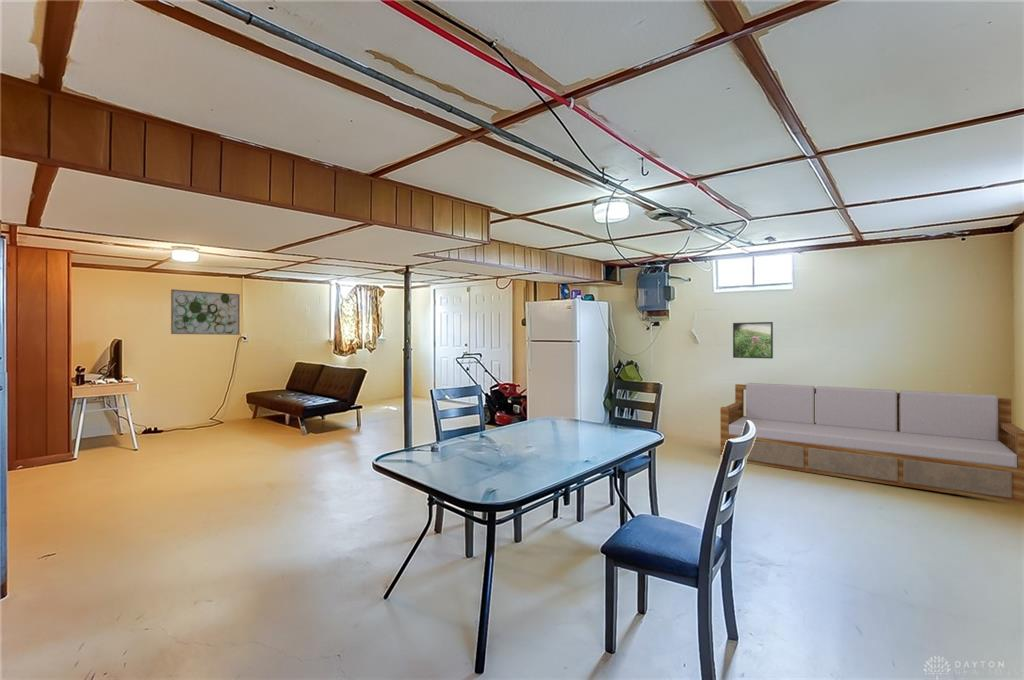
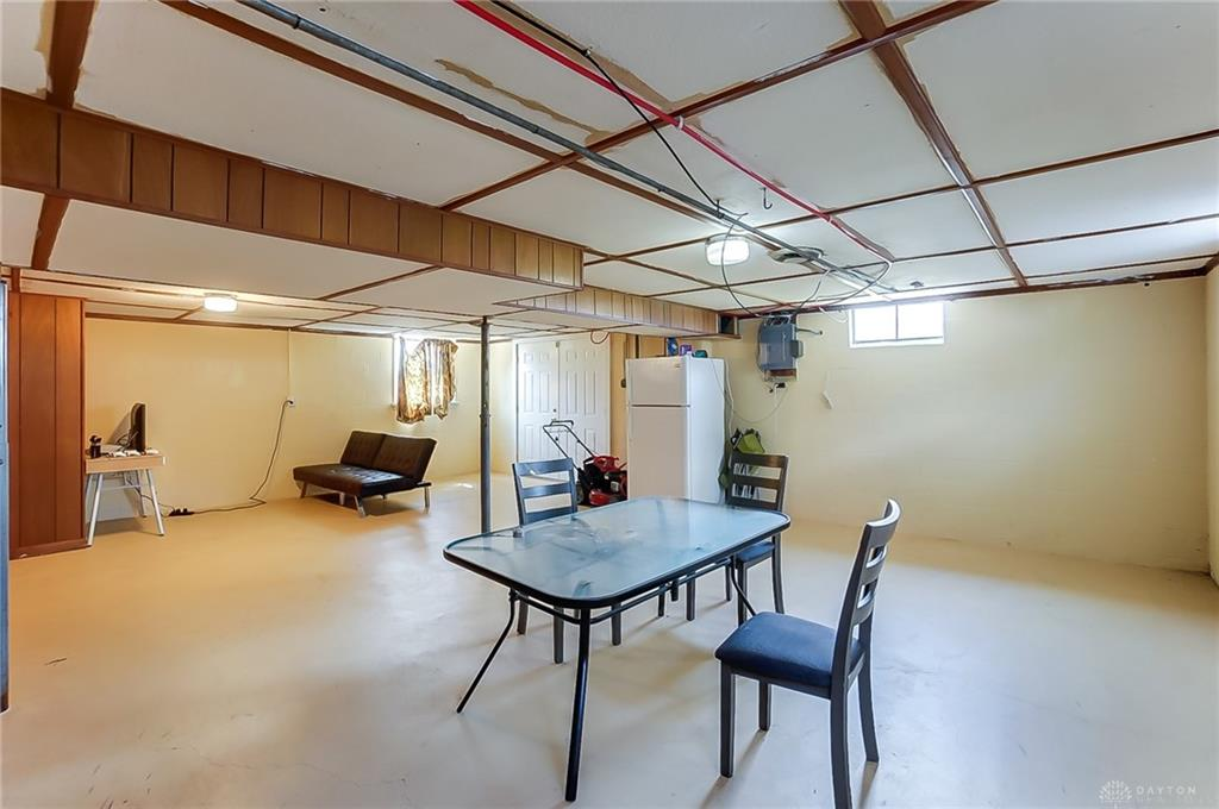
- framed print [732,321,774,360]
- wall art [170,288,241,336]
- sofa [719,382,1024,505]
